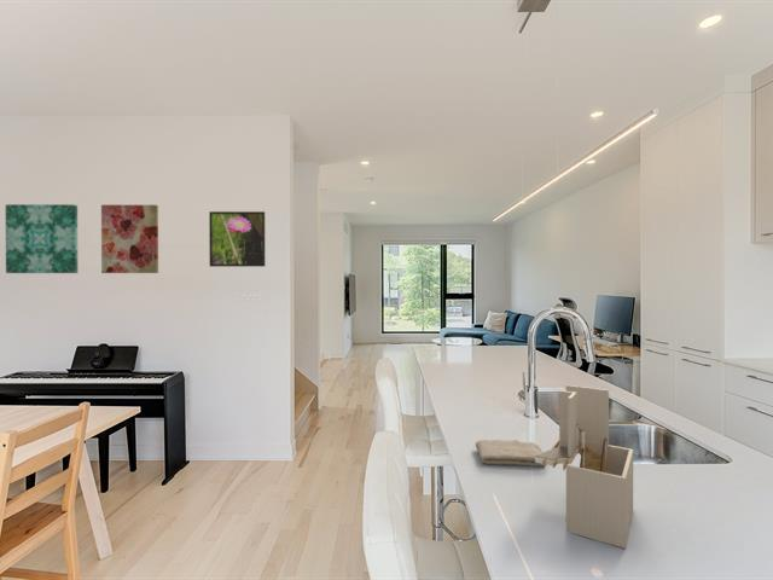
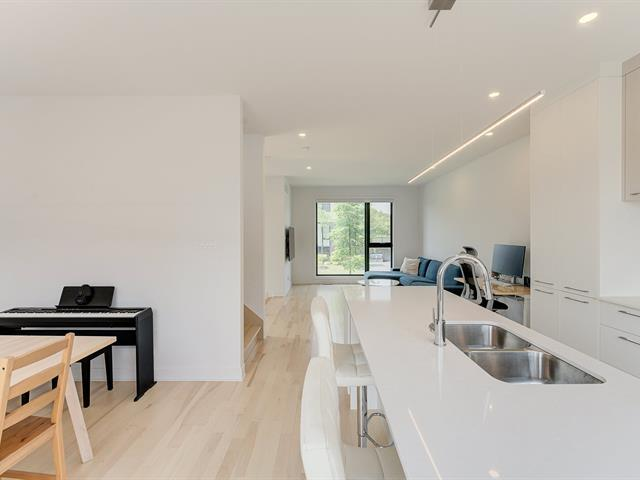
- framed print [208,210,267,268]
- washcloth [475,439,547,468]
- wall art [5,203,79,274]
- wall art [100,204,159,274]
- utensil holder [535,384,634,550]
